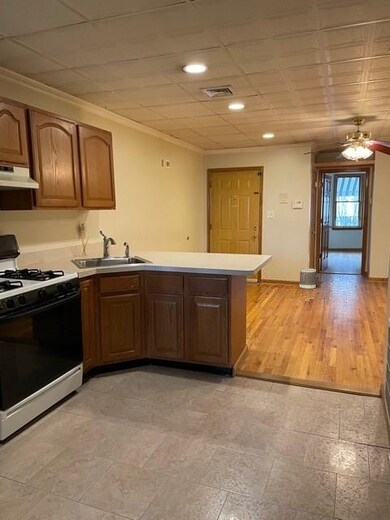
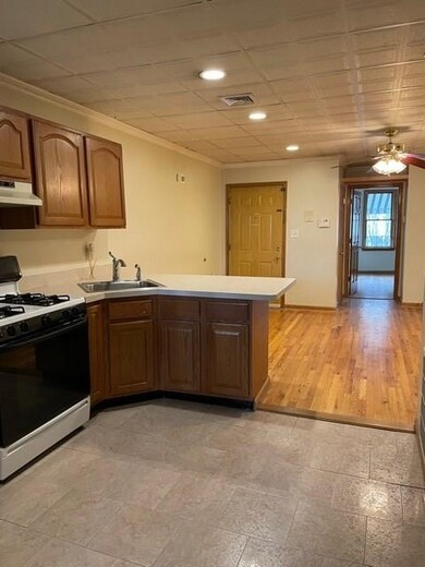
- wastebasket [299,267,317,290]
